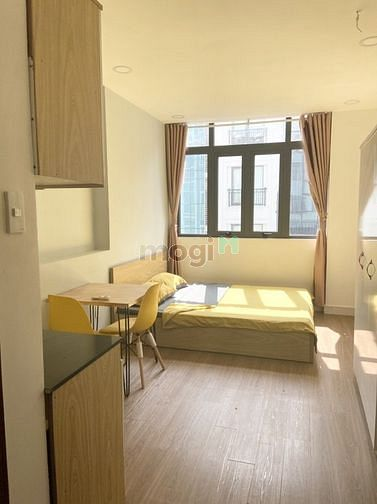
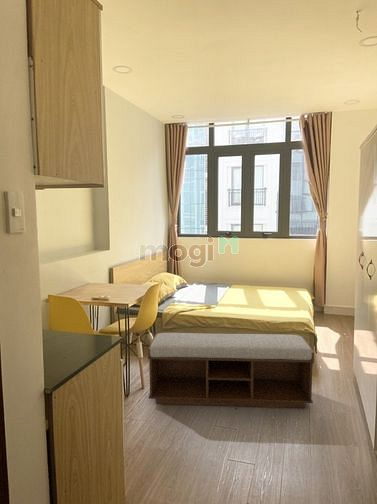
+ bench [147,332,315,409]
